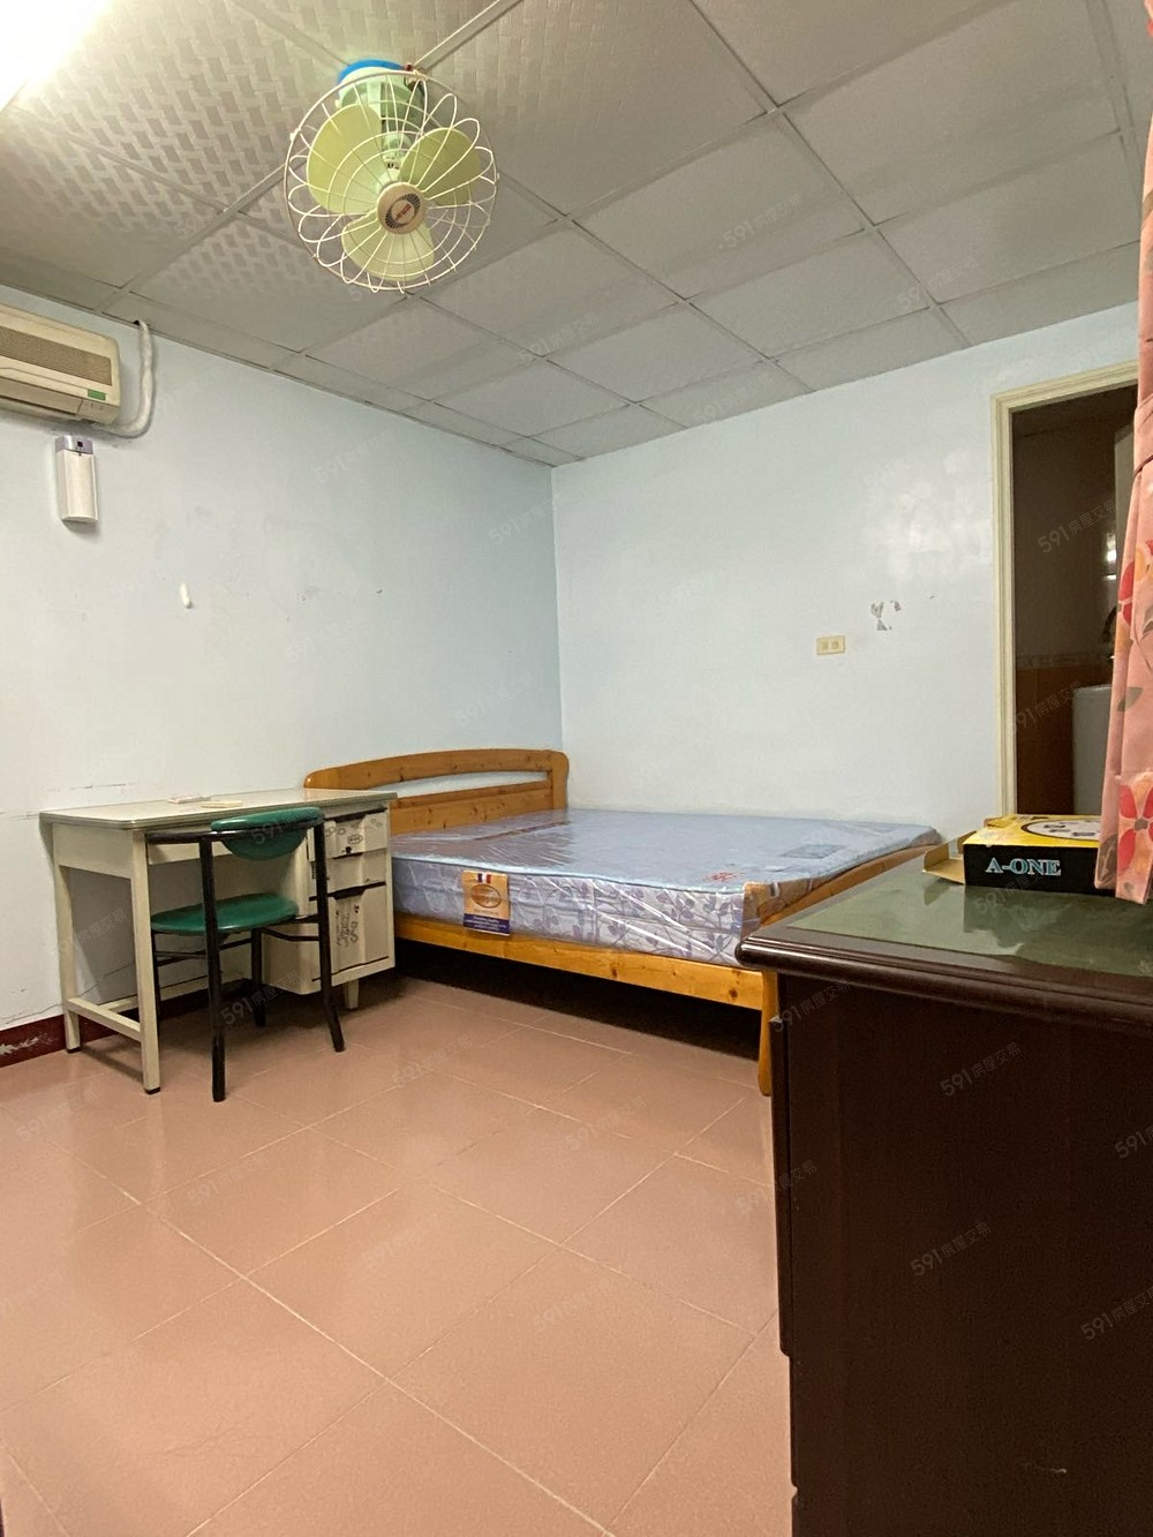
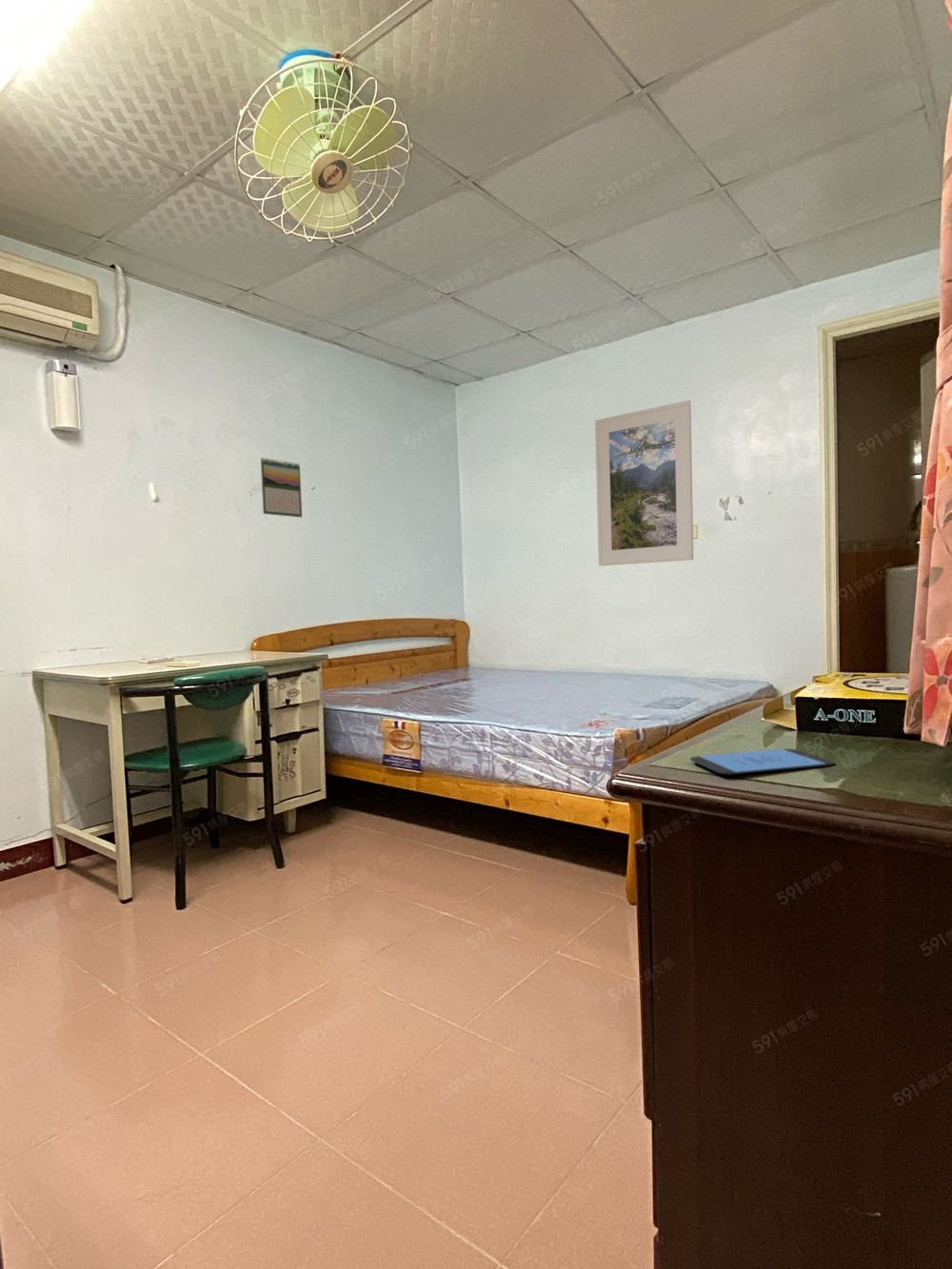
+ smartphone [689,748,835,776]
+ calendar [260,457,303,518]
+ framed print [594,399,694,566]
